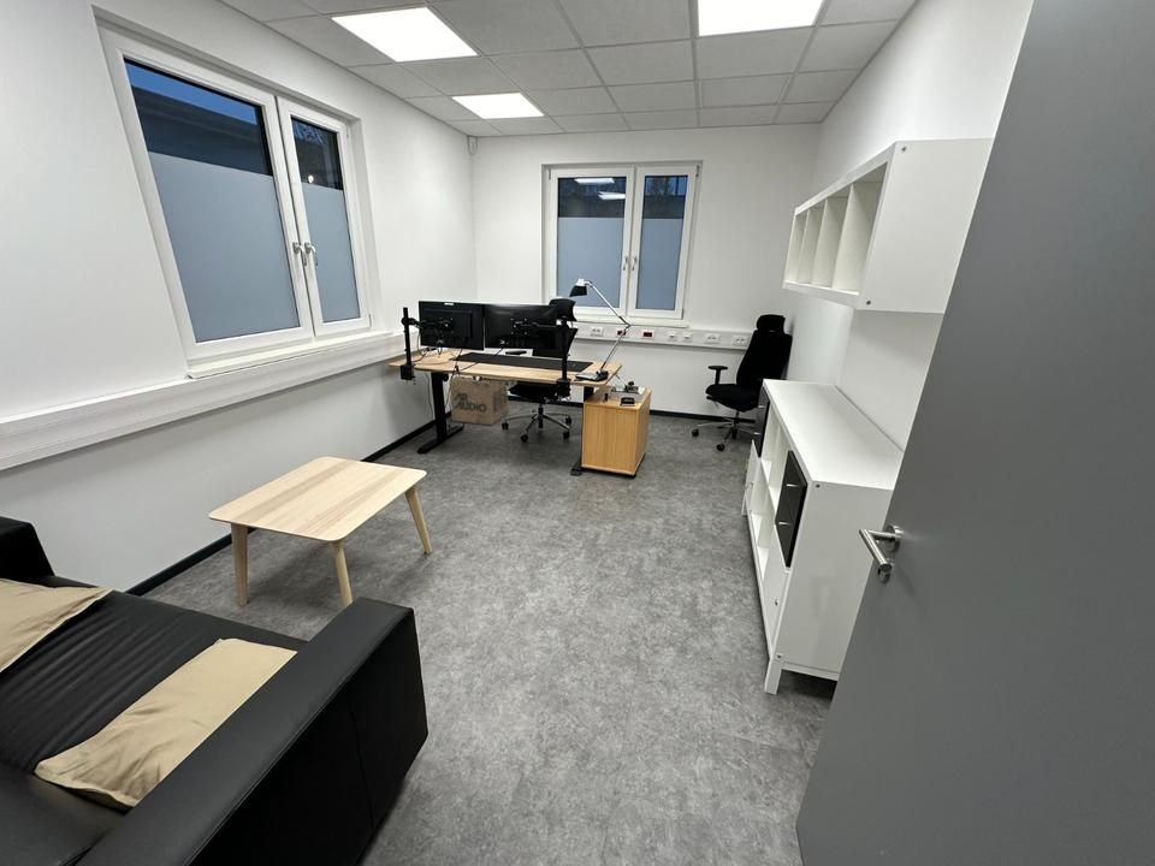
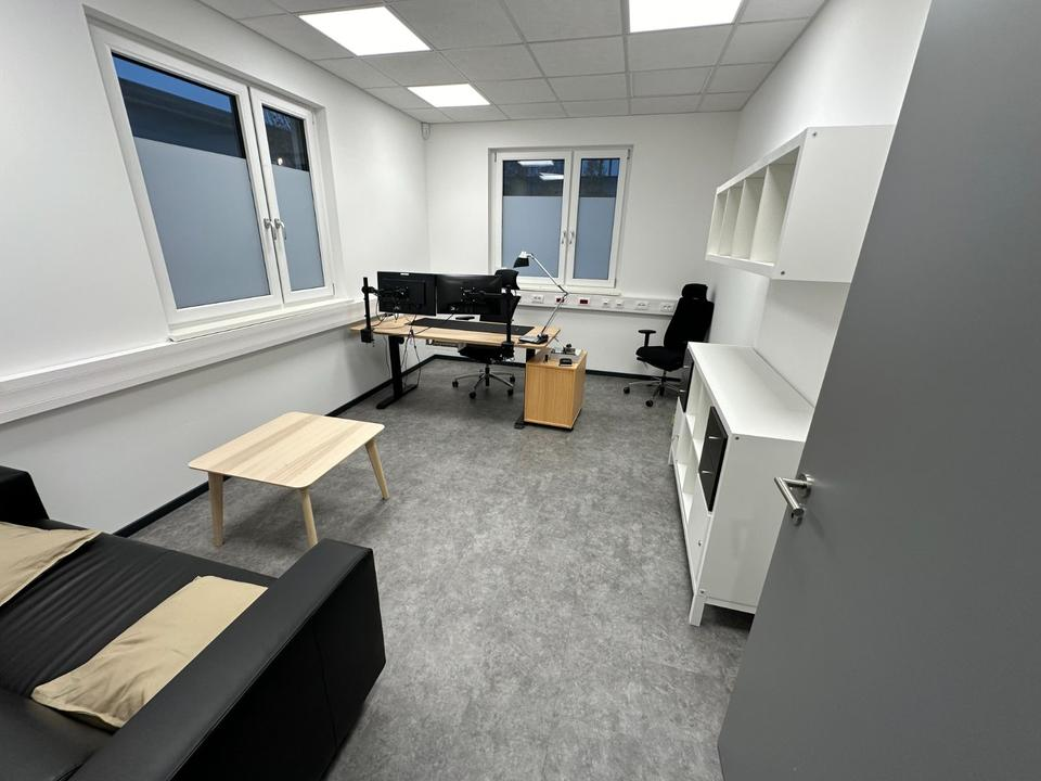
- cardboard box [449,375,509,426]
